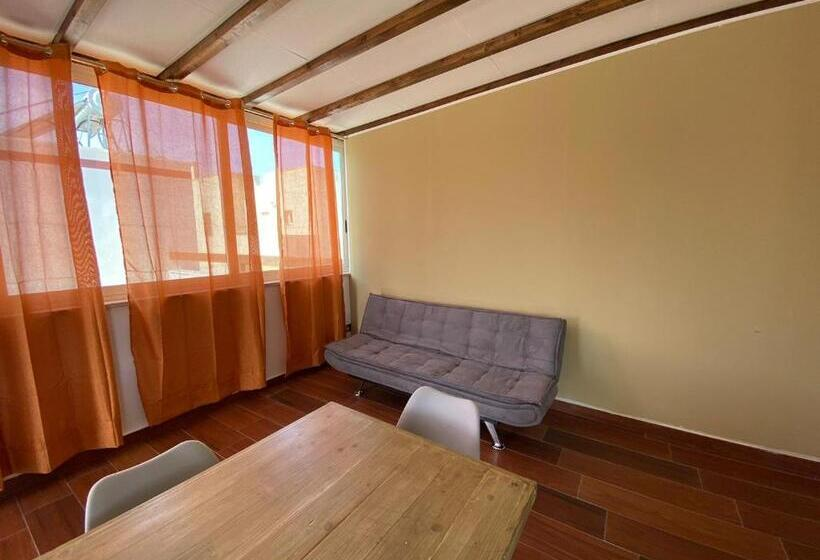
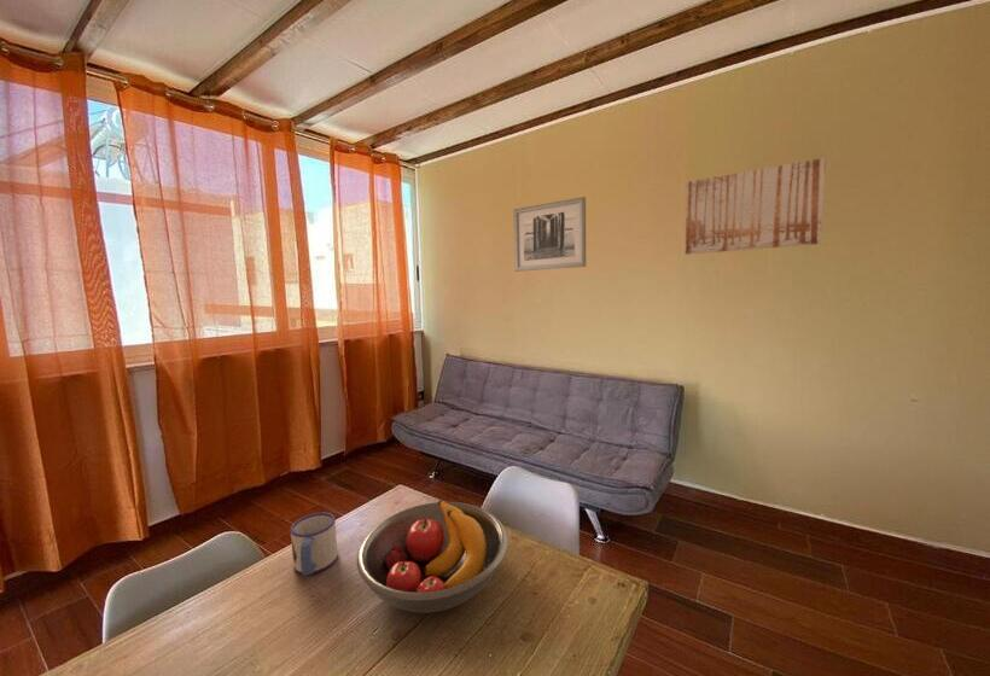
+ wall art [512,196,587,273]
+ mug [290,511,339,577]
+ wall art [685,157,827,256]
+ fruit bowl [356,499,508,614]
